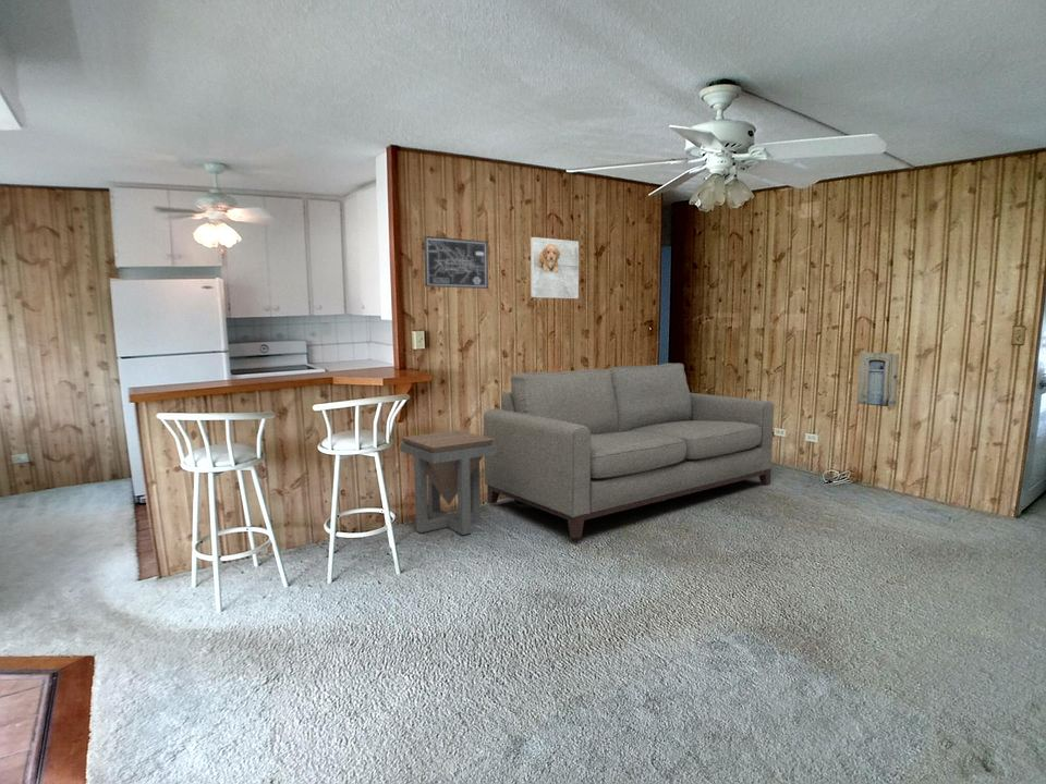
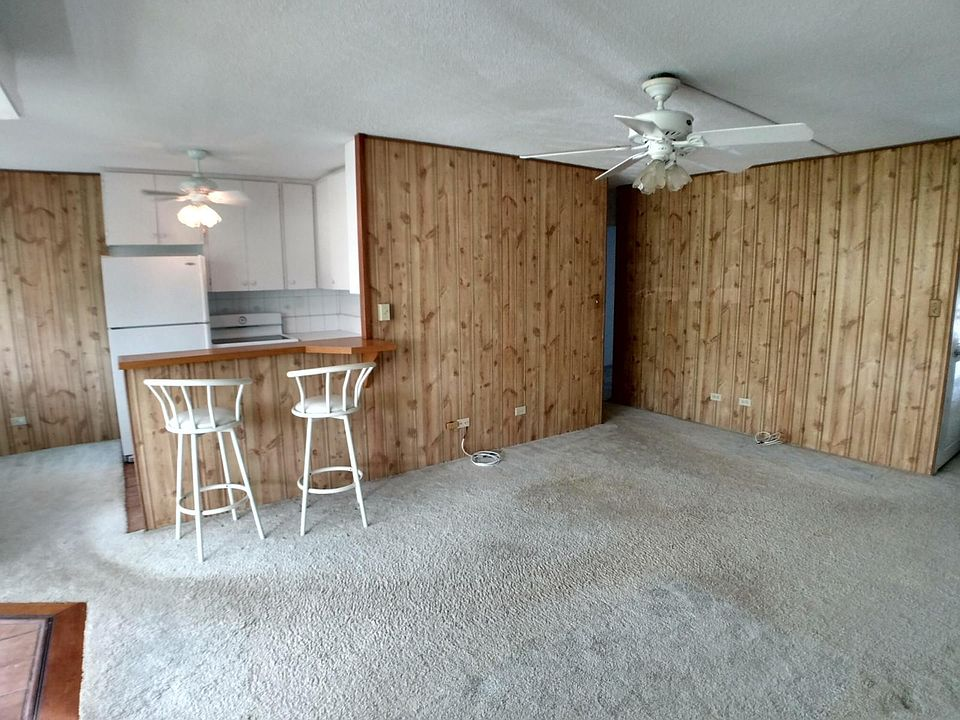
- sofa [483,363,775,539]
- wall art [856,352,900,408]
- wall art [423,235,489,290]
- side table [400,429,496,536]
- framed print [530,236,580,299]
